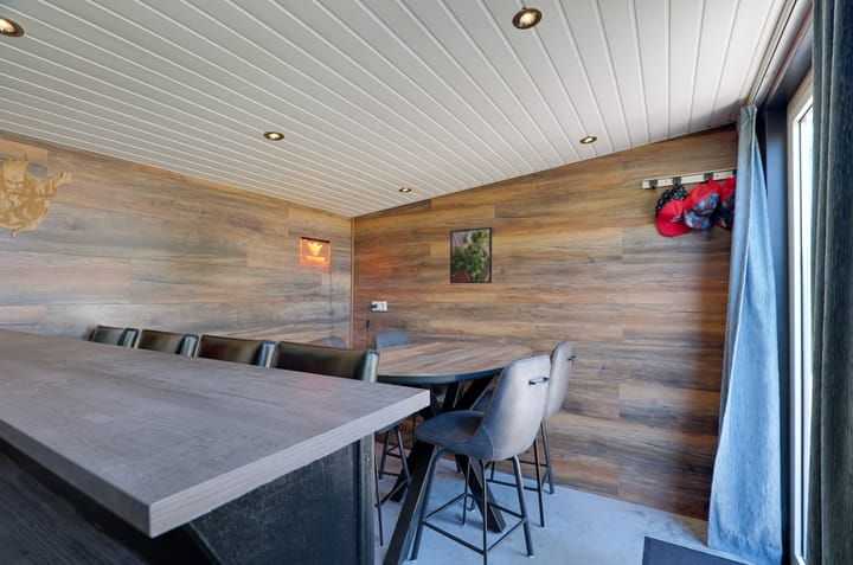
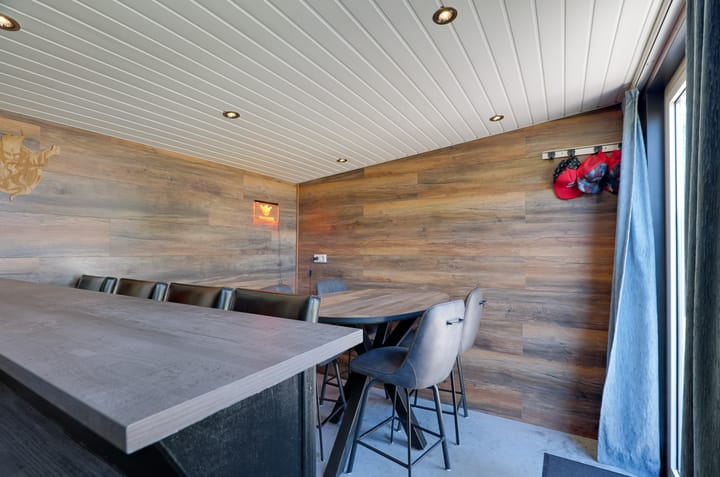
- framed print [449,226,493,284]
